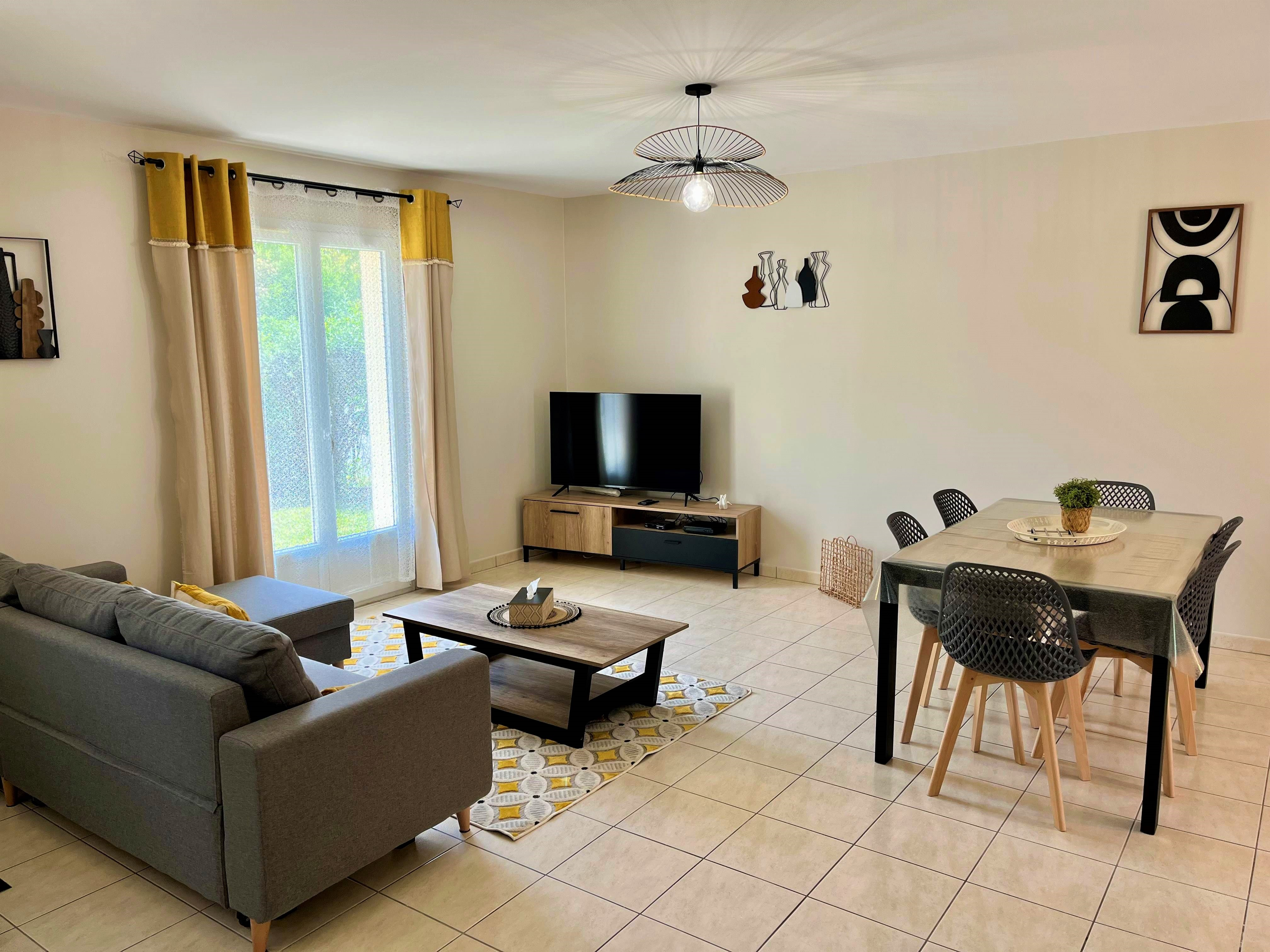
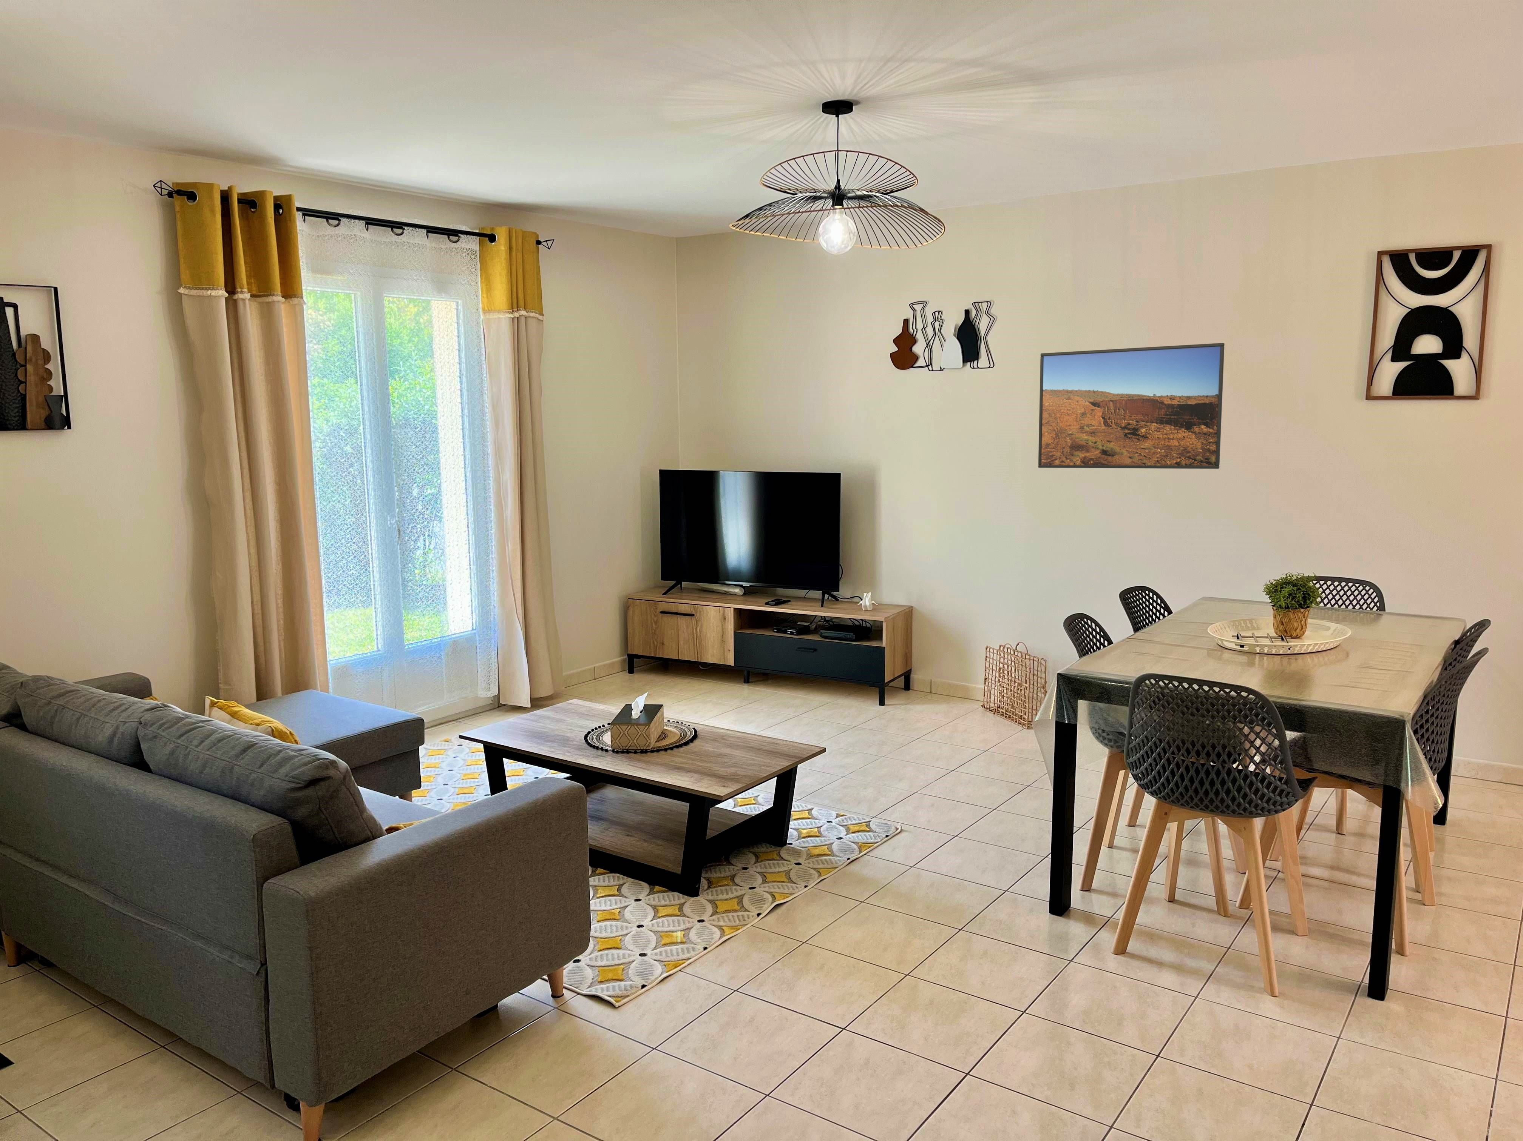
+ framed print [1039,343,1224,469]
